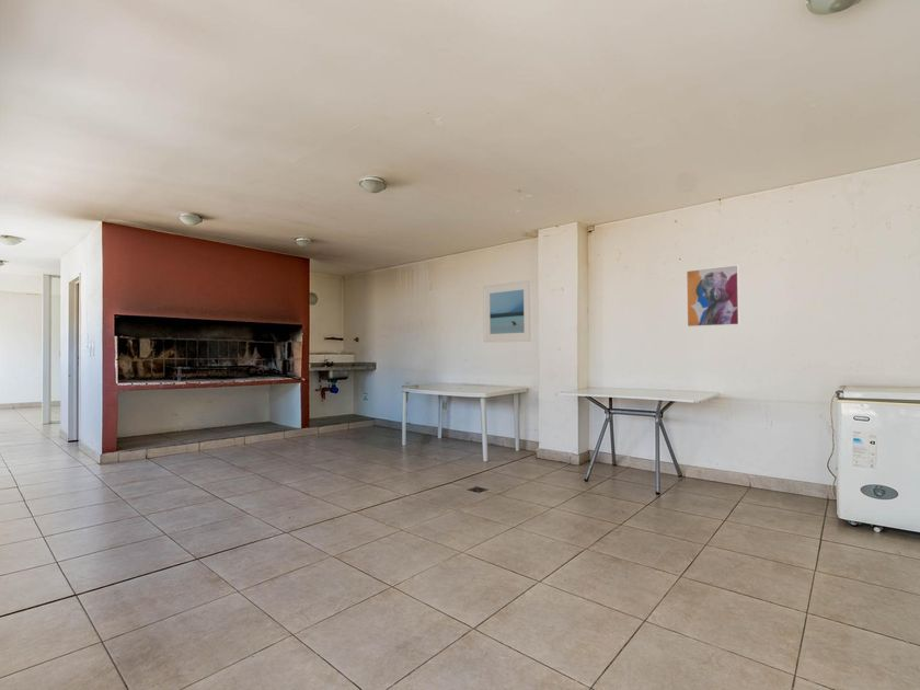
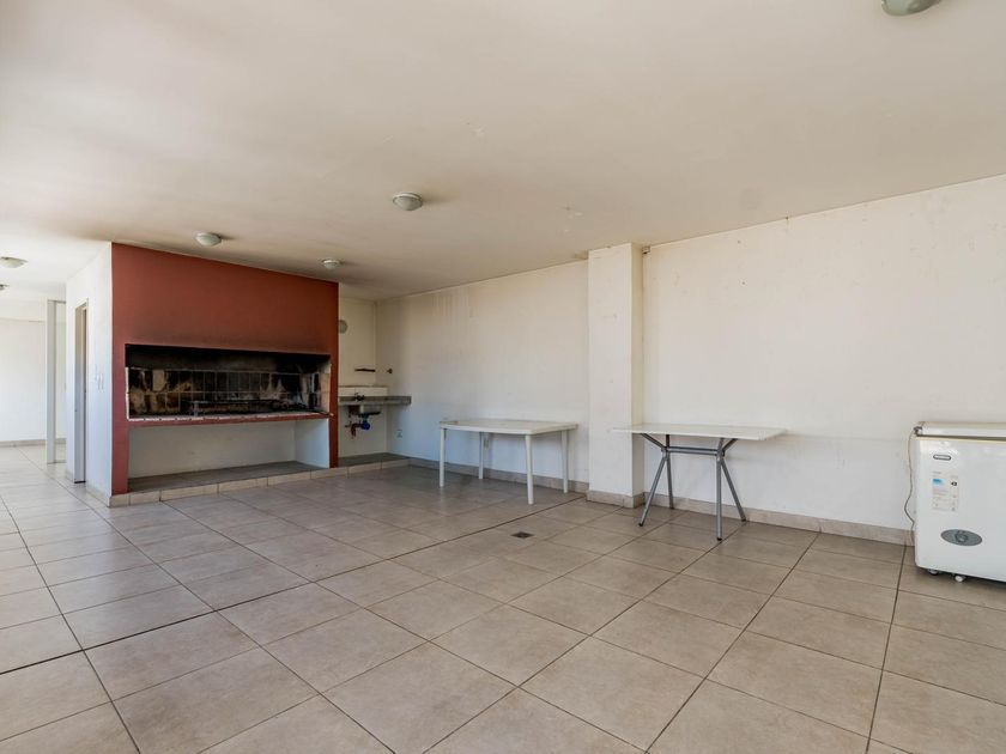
- wall art [685,264,740,329]
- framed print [482,278,533,344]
